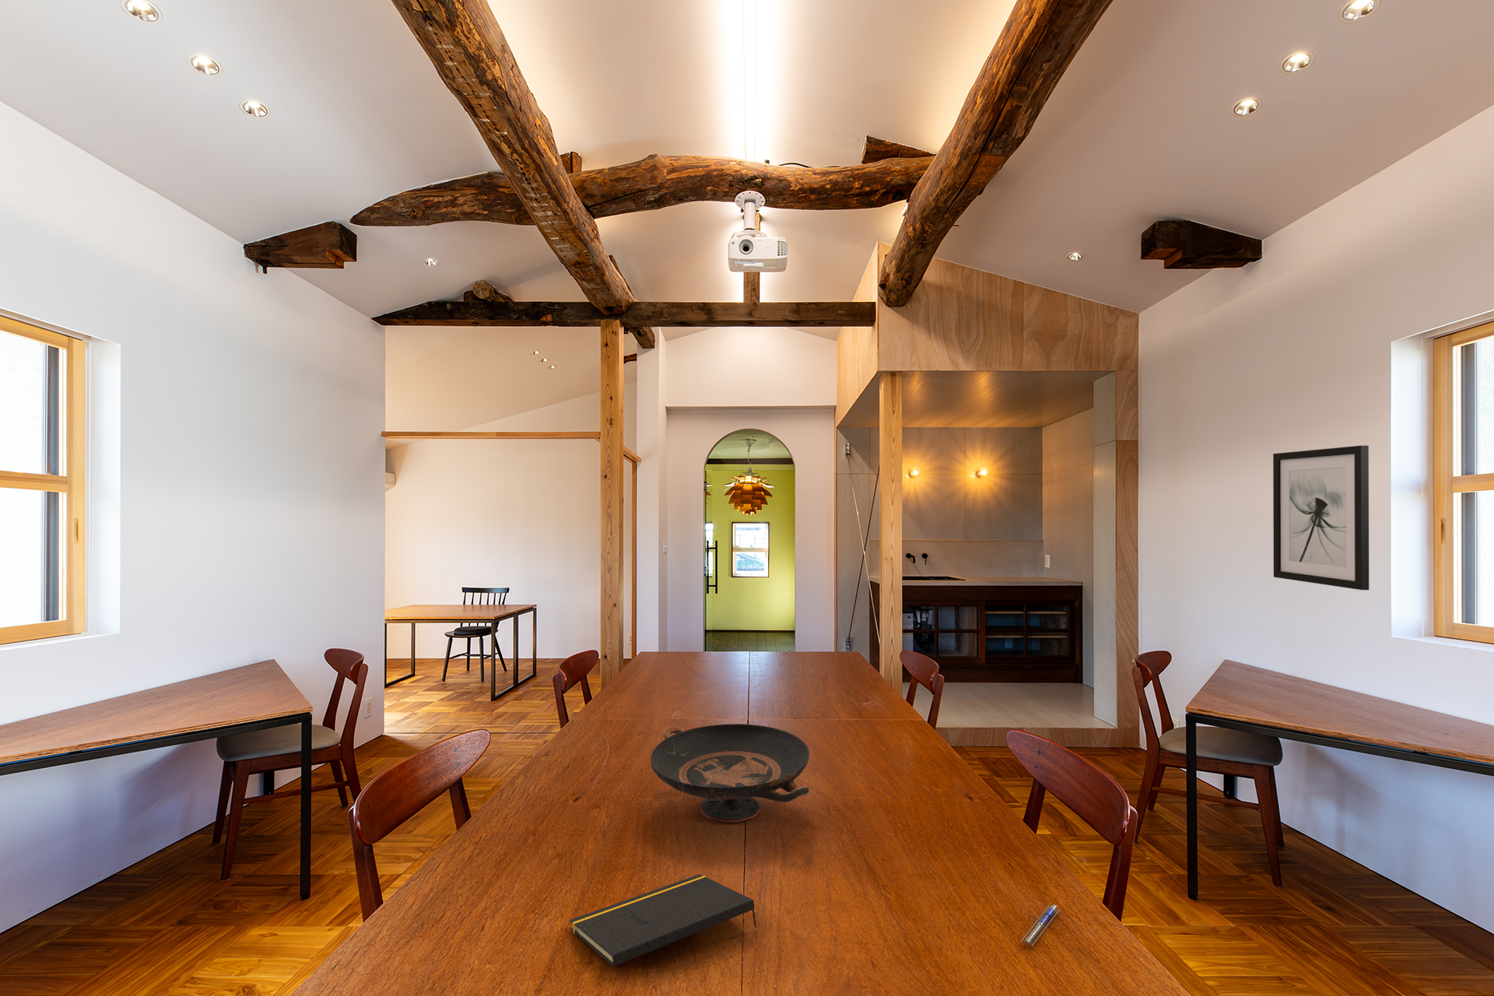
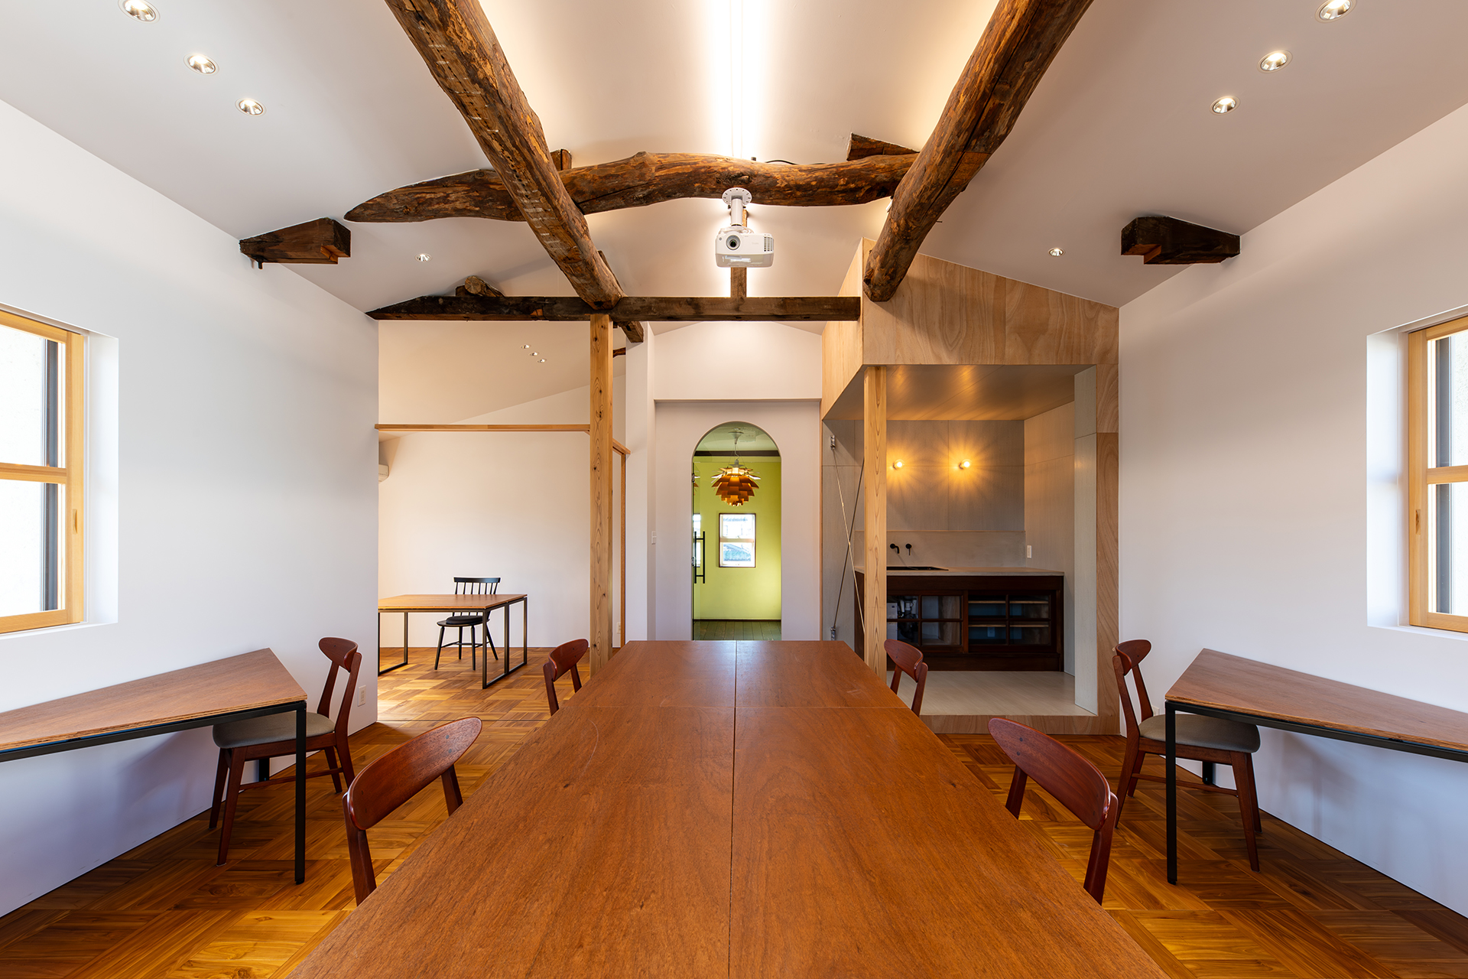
- decorative bowl [649,723,810,824]
- notepad [569,874,758,967]
- wall art [1273,445,1370,590]
- pen [1020,904,1060,946]
